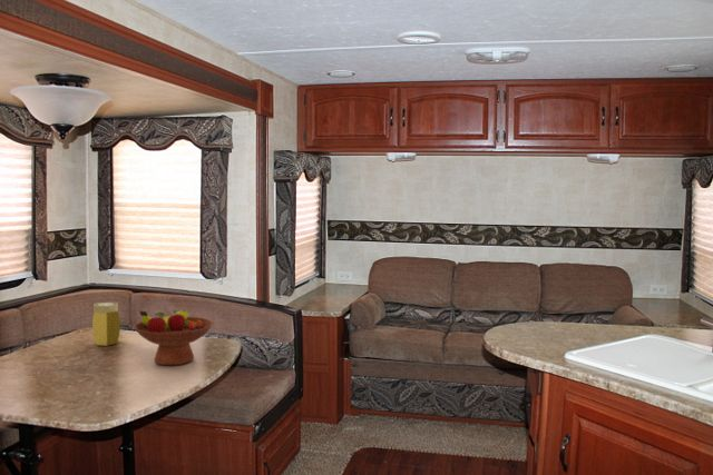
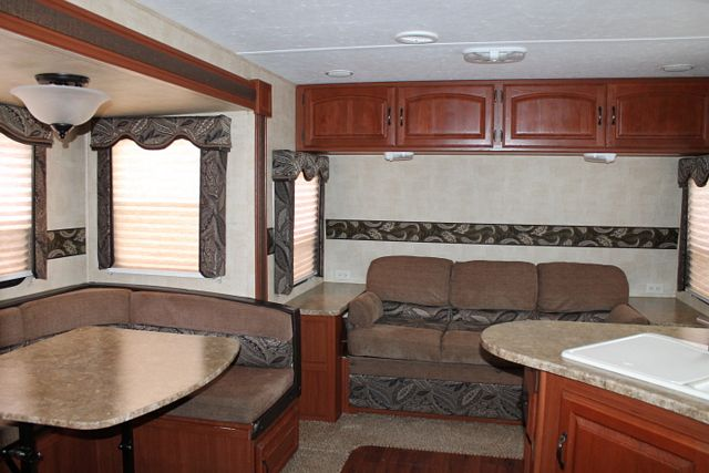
- jar [91,301,121,347]
- fruit bowl [131,308,215,366]
